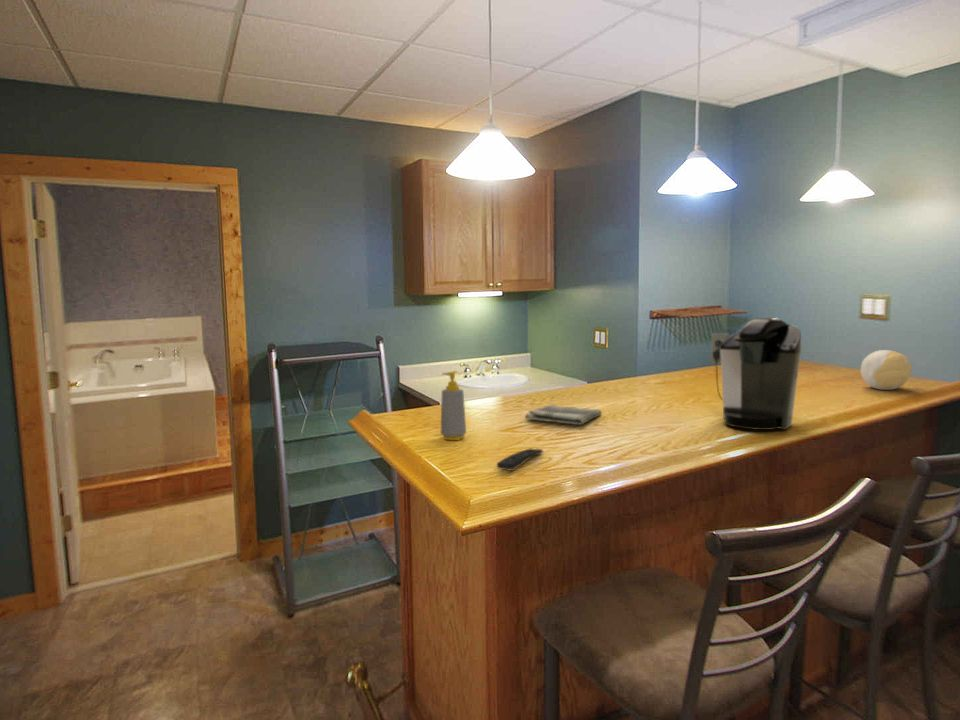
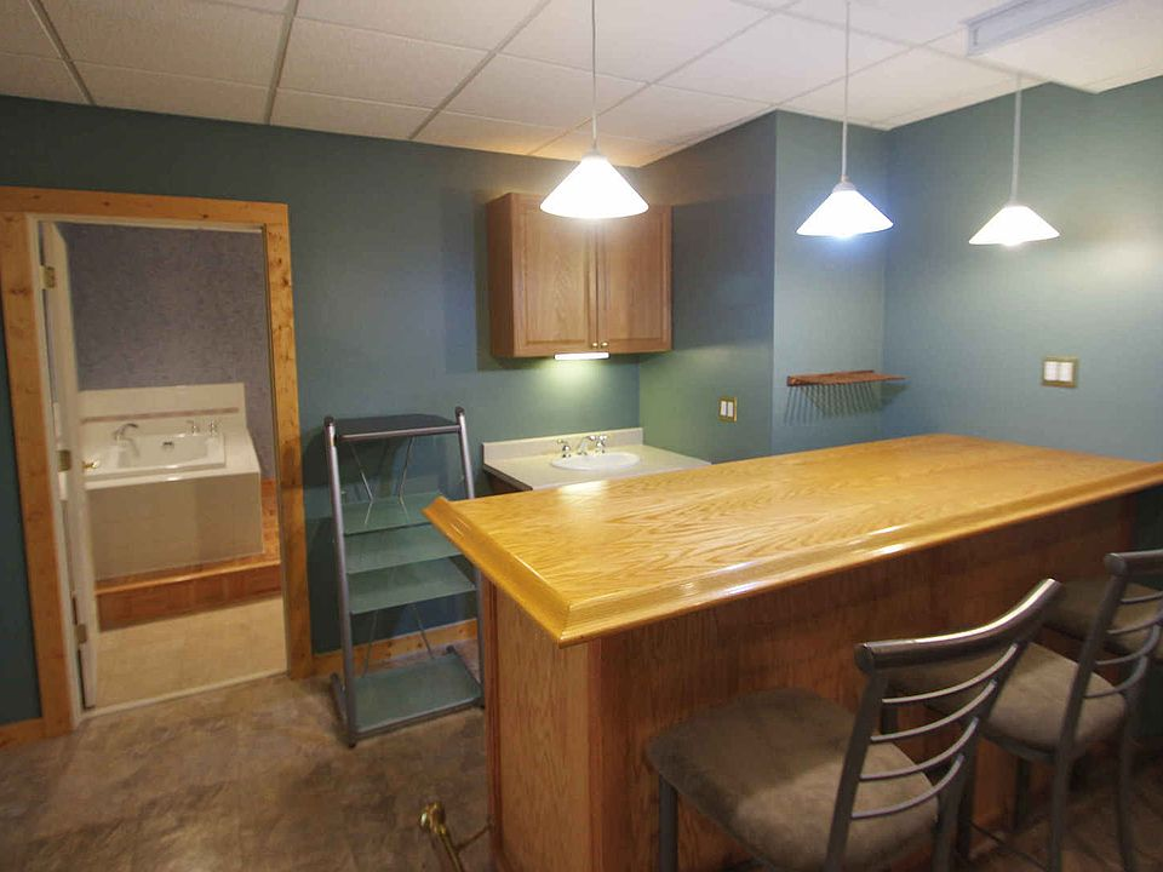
- dish towel [524,404,603,426]
- soap bottle [440,370,467,441]
- coffee maker [710,317,802,431]
- remote control [496,448,544,472]
- decorative ball [860,349,912,391]
